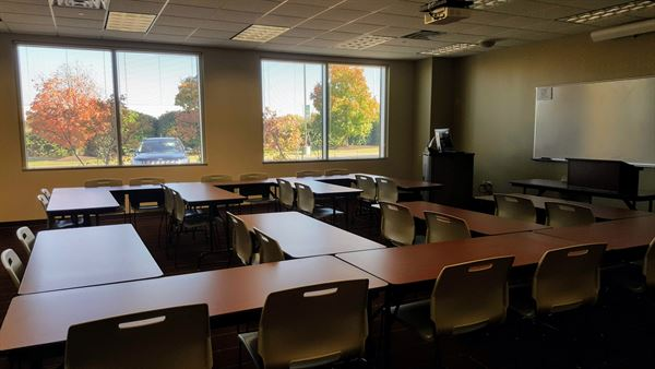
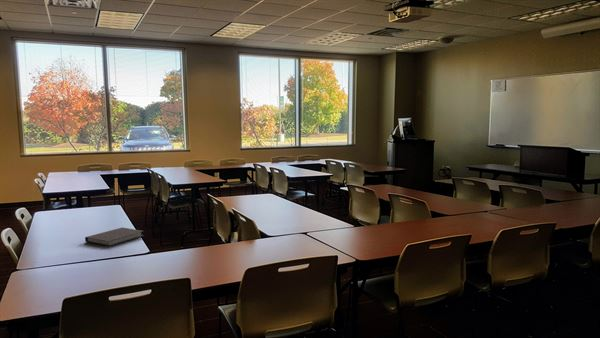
+ notebook [84,227,145,247]
